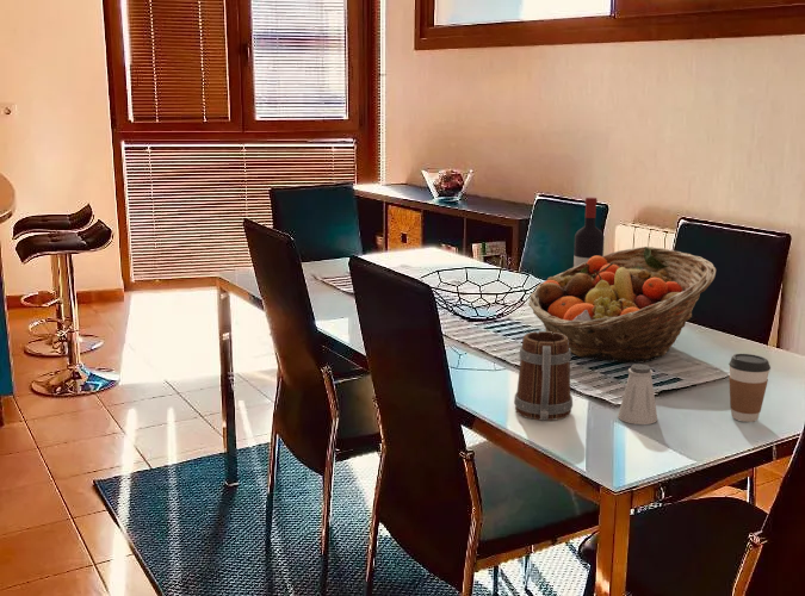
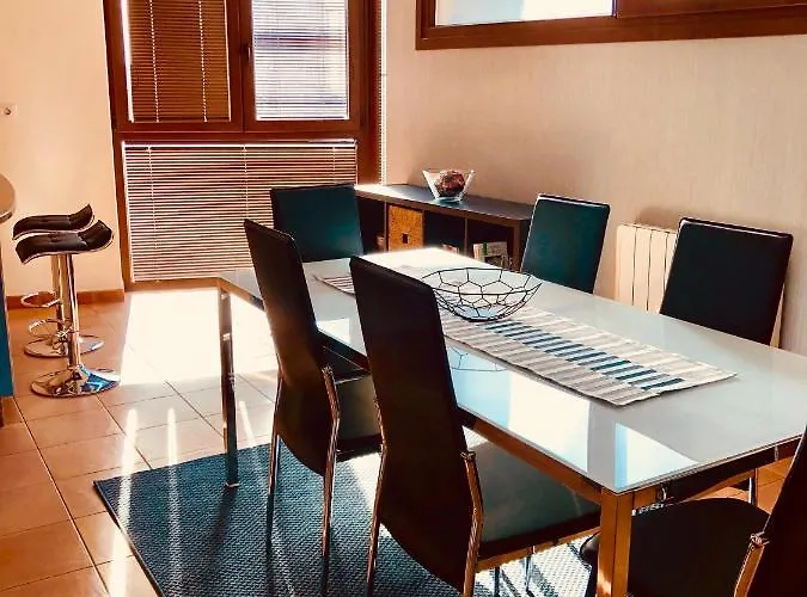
- saltshaker [617,364,658,426]
- fruit basket [527,246,717,365]
- mug [513,330,574,422]
- coffee cup [727,353,772,423]
- wine bottle [572,197,606,268]
